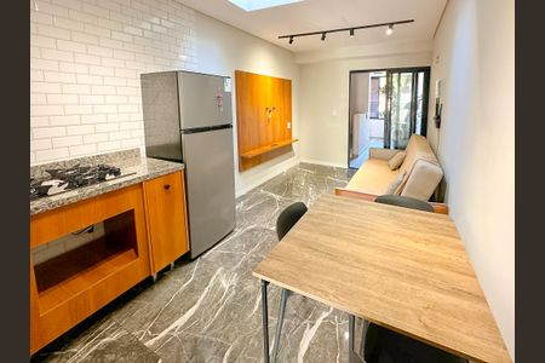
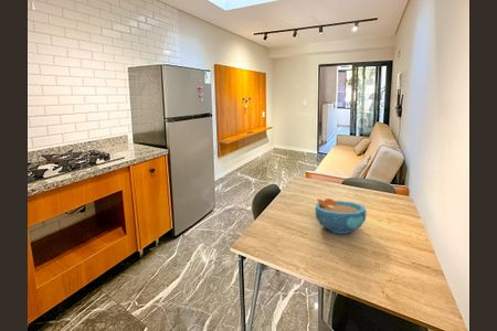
+ bowl [315,197,368,234]
